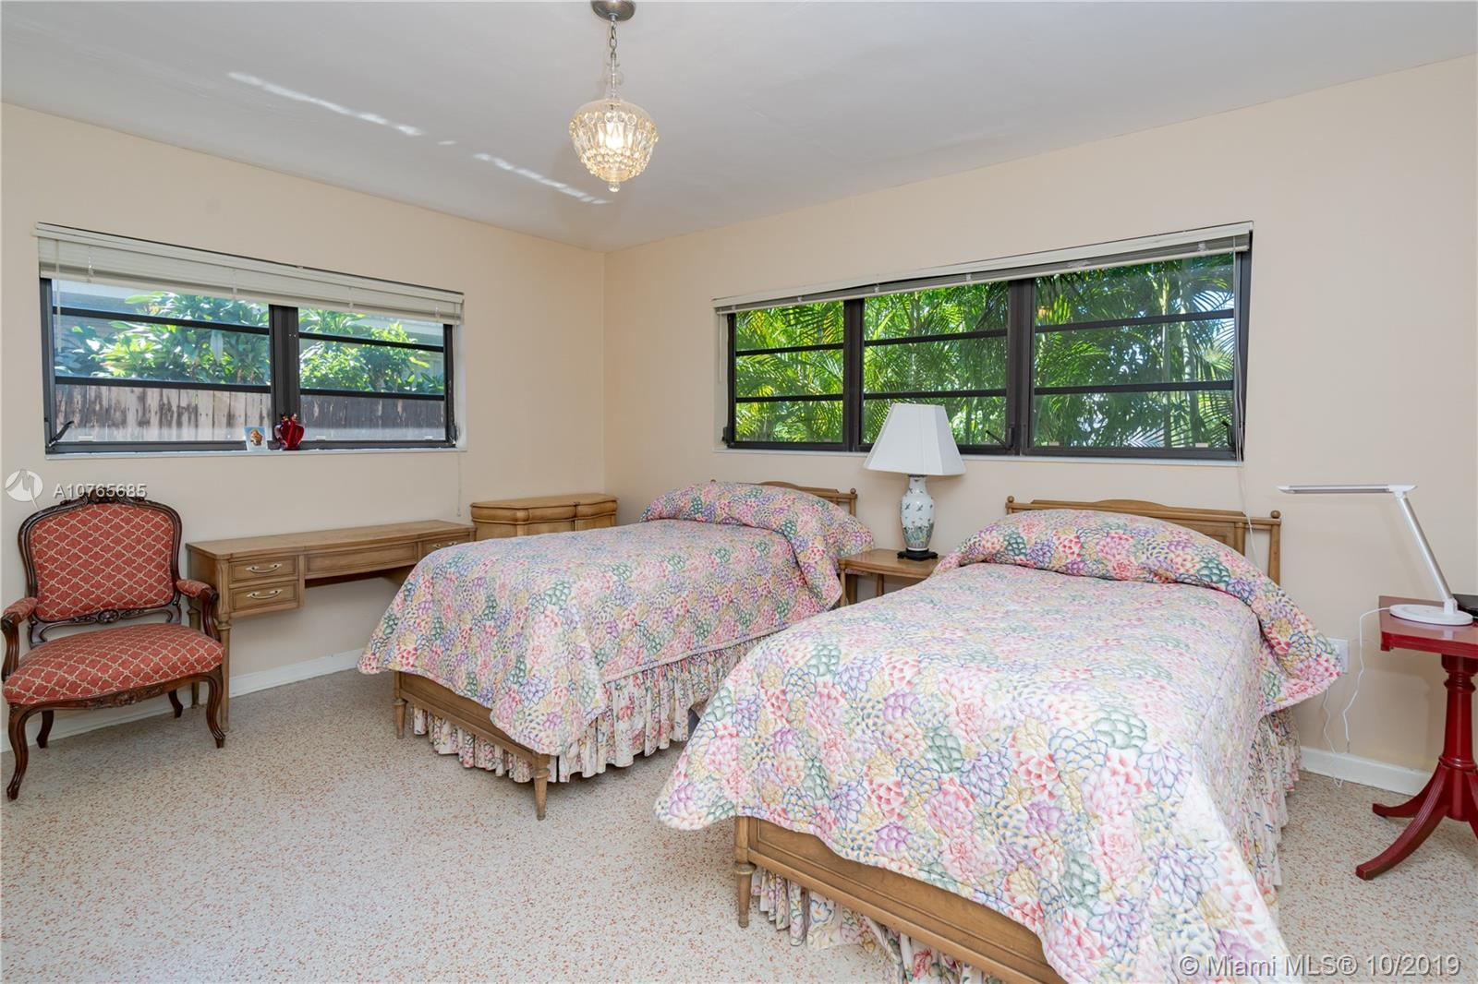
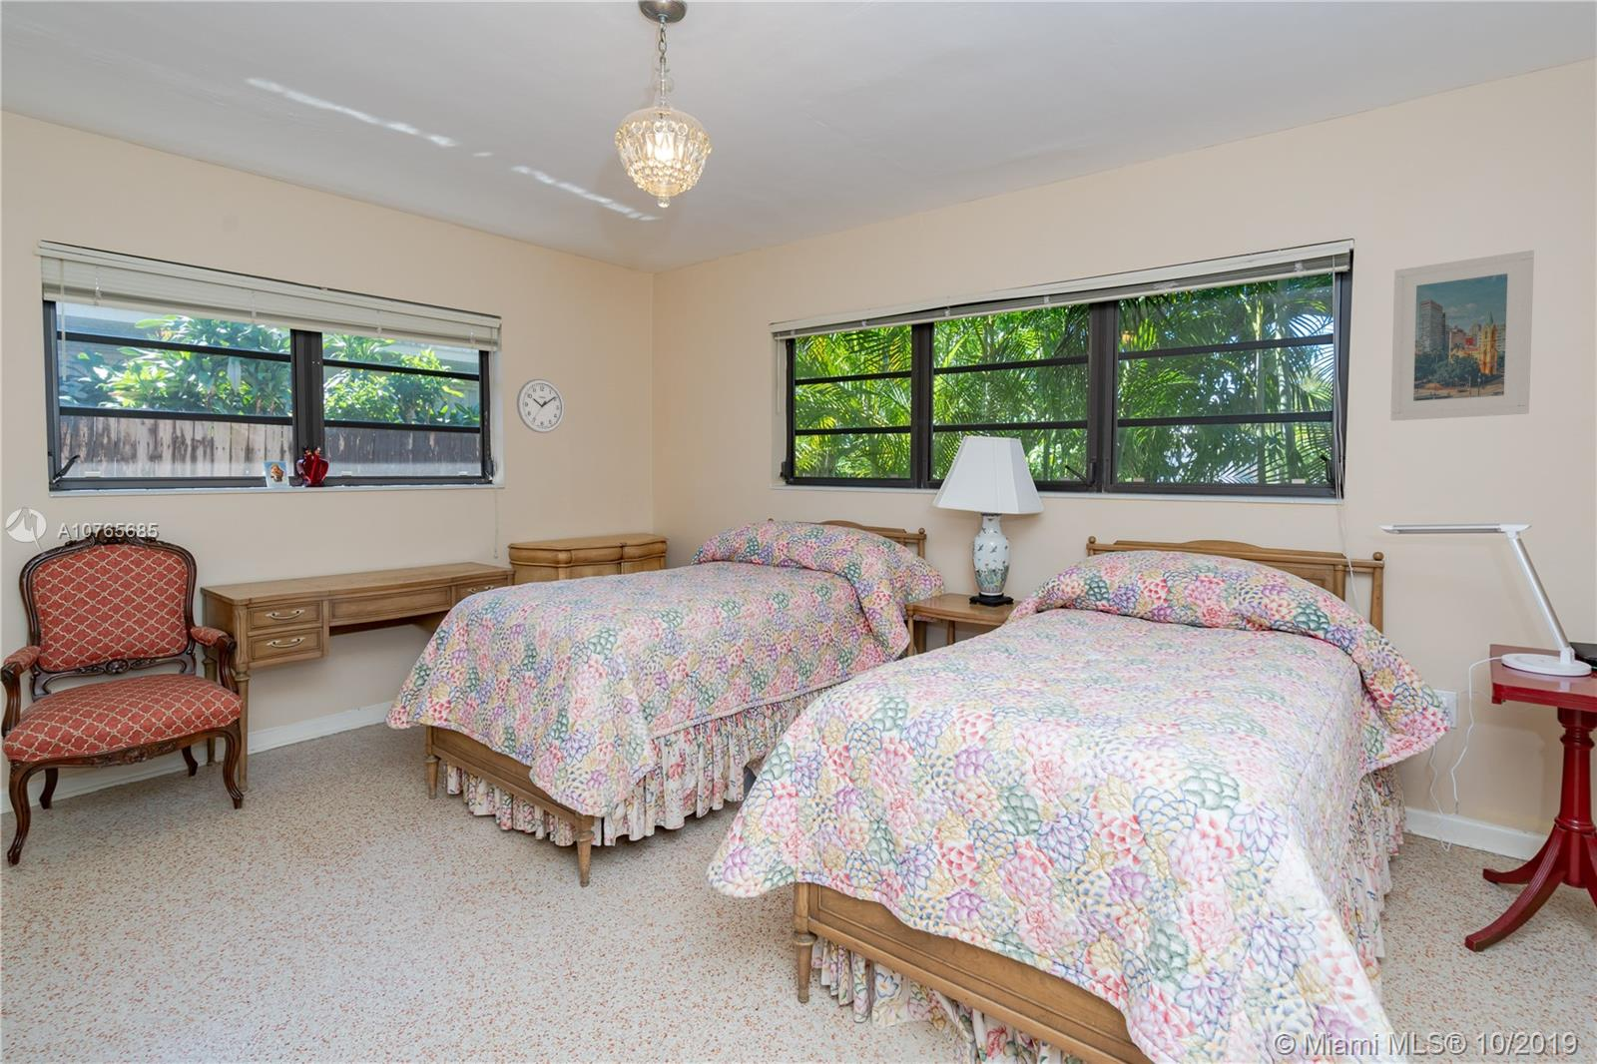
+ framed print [1389,249,1535,423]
+ wall clock [517,379,566,435]
